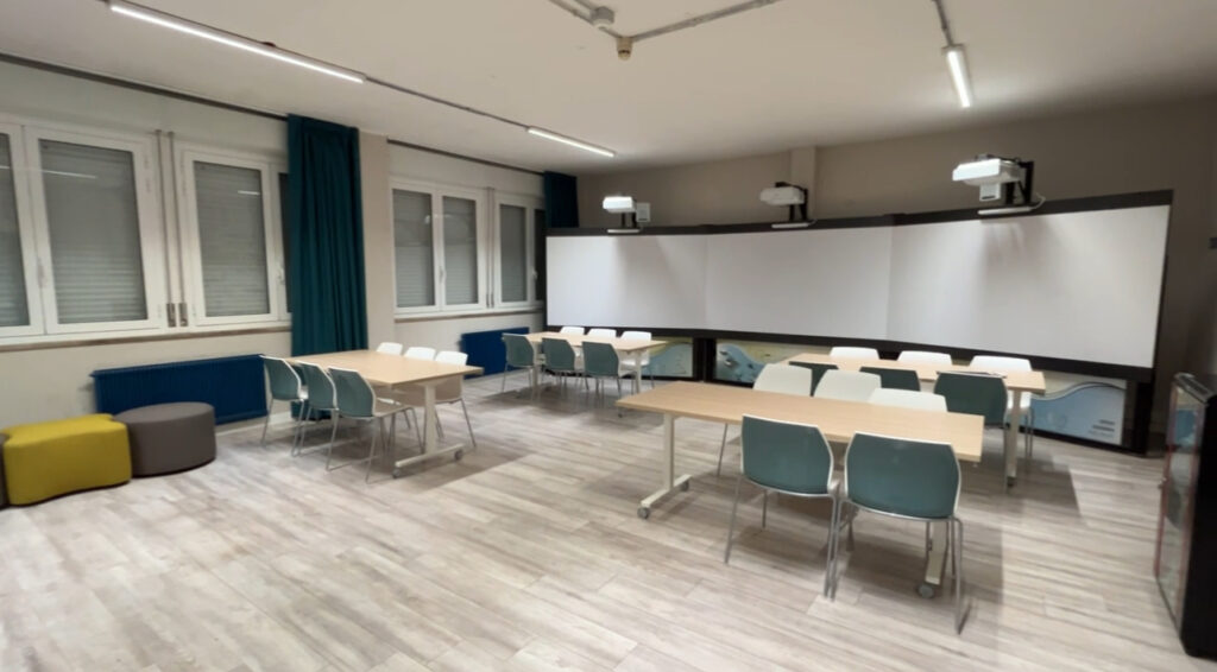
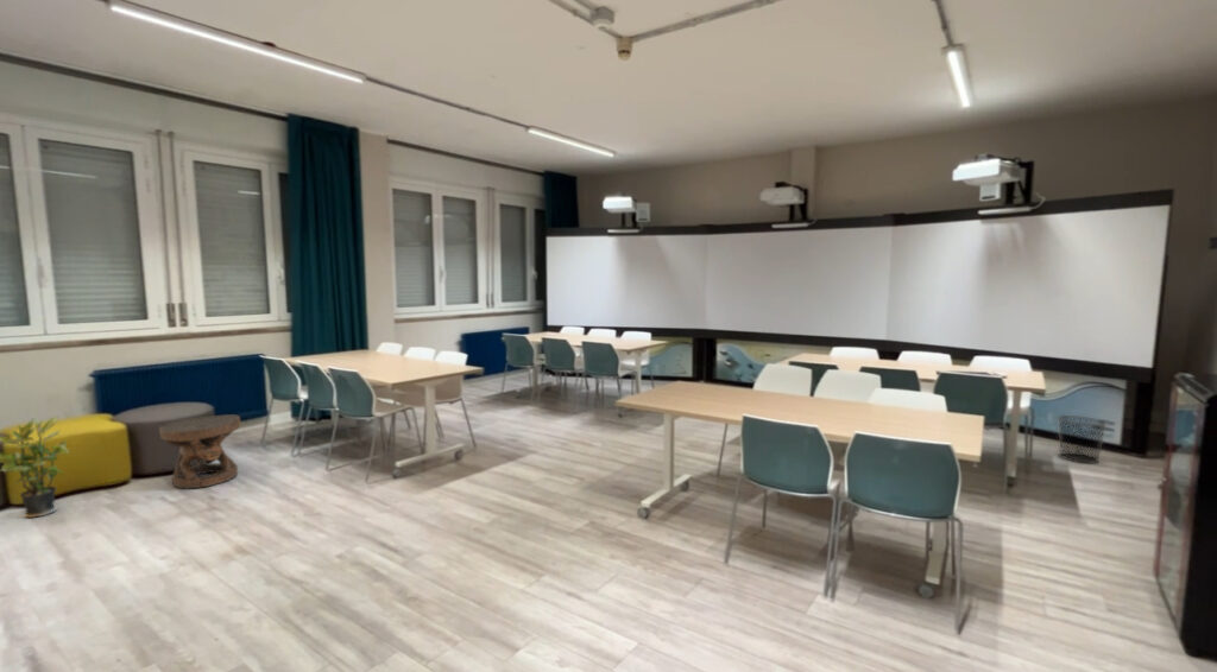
+ carved stool [158,413,241,489]
+ potted plant [0,416,70,519]
+ waste bin [1057,414,1108,464]
